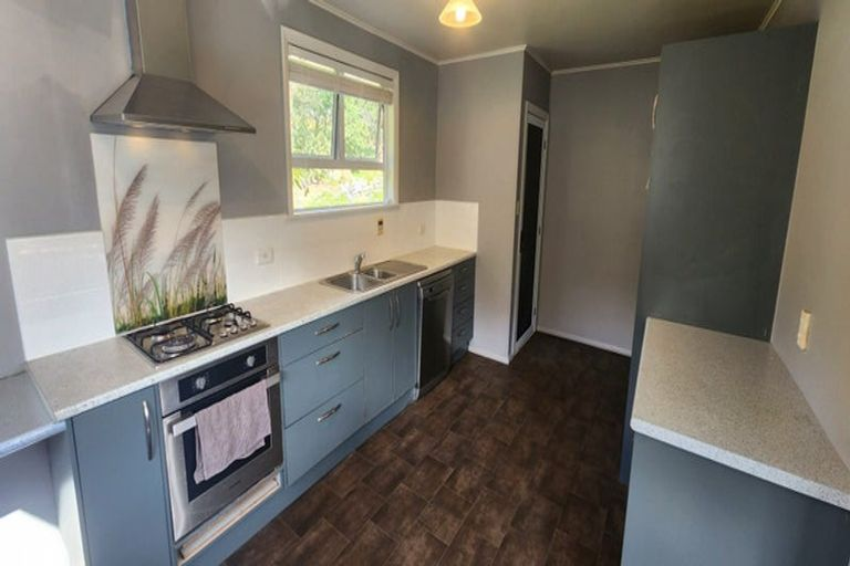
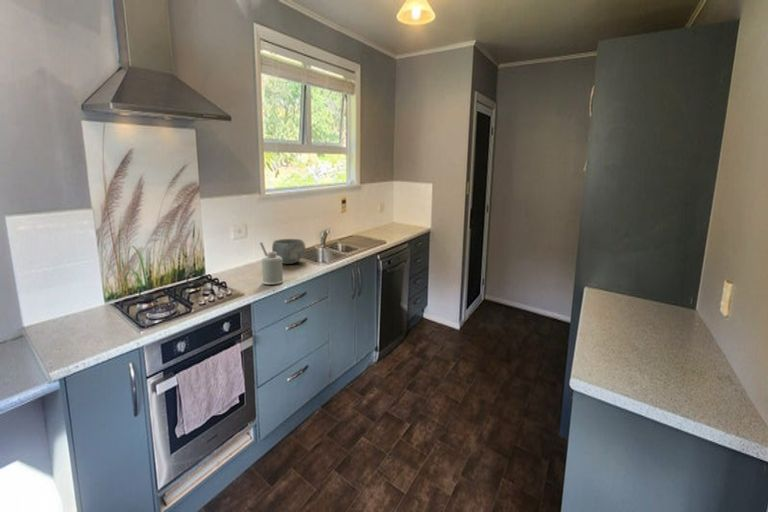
+ bowl [271,238,307,265]
+ soap dispenser [259,241,284,286]
